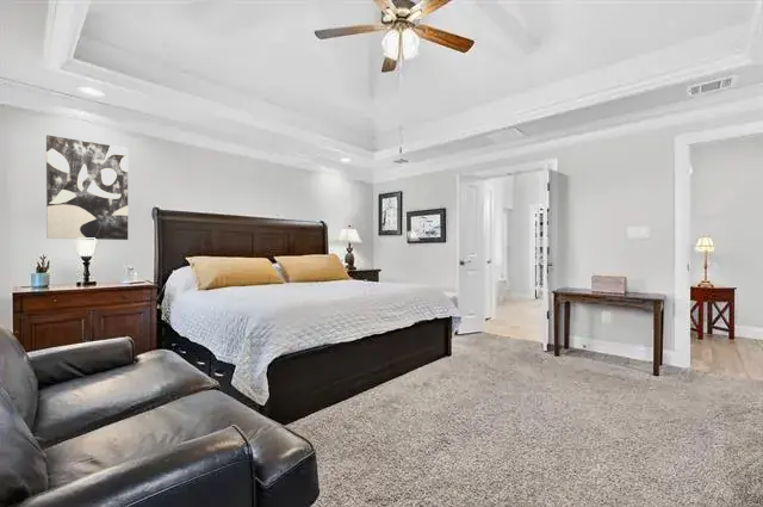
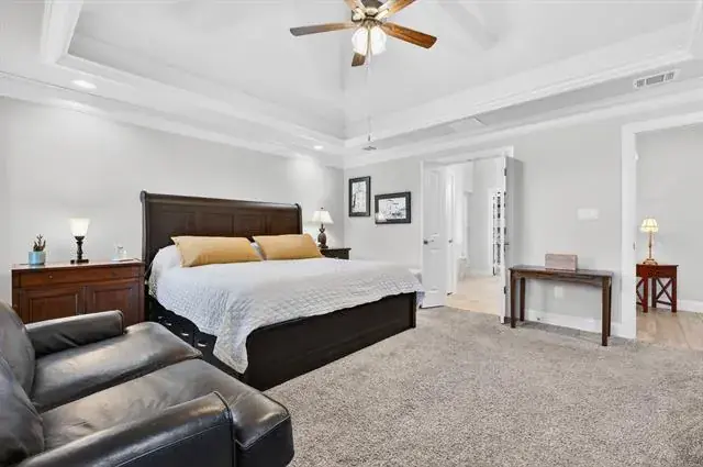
- wall art [45,134,129,241]
